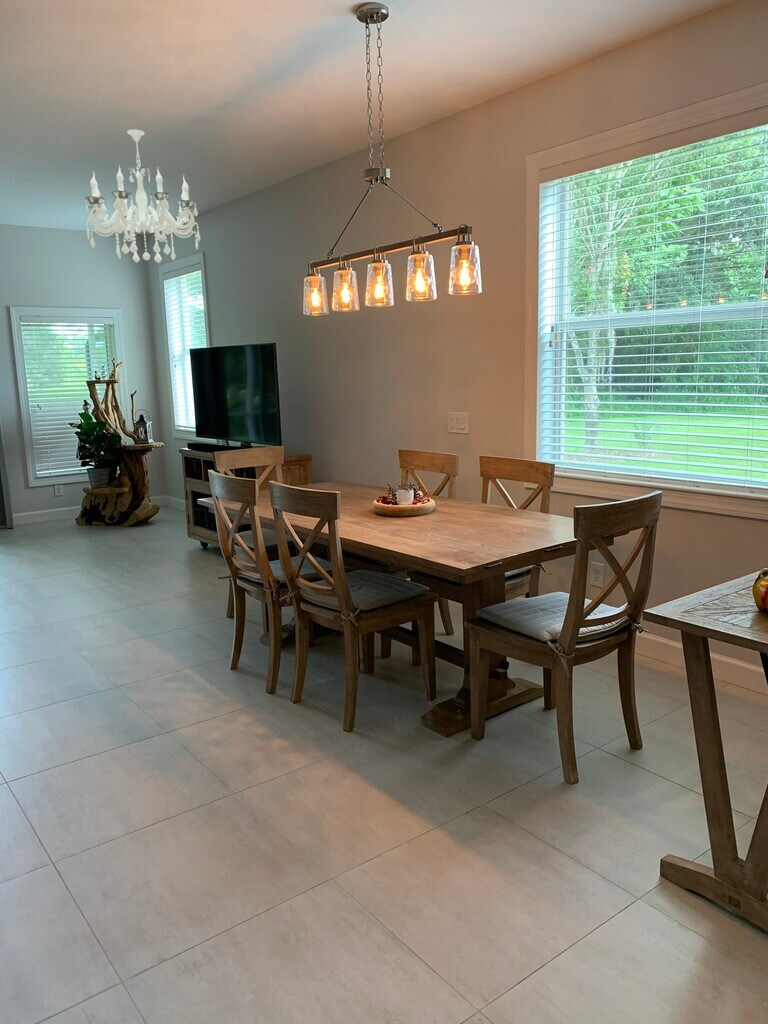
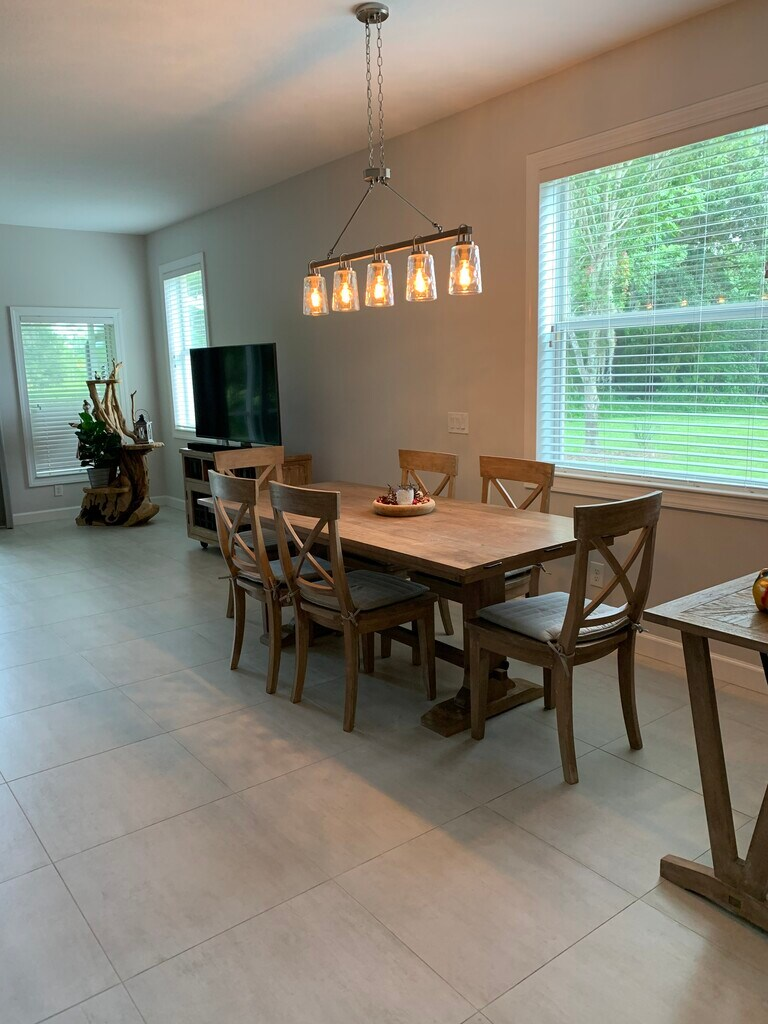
- chandelier [84,128,201,264]
